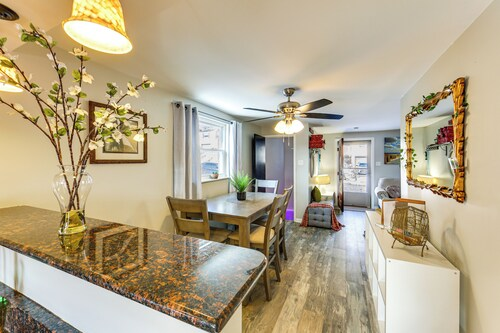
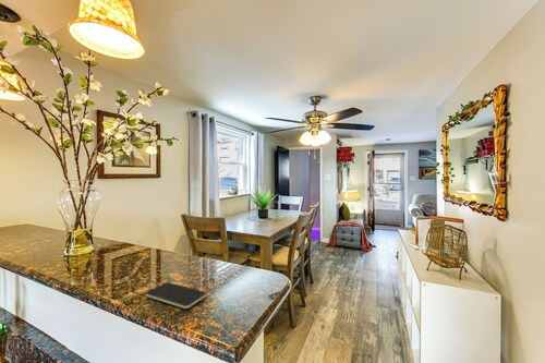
+ smartphone [145,281,207,310]
